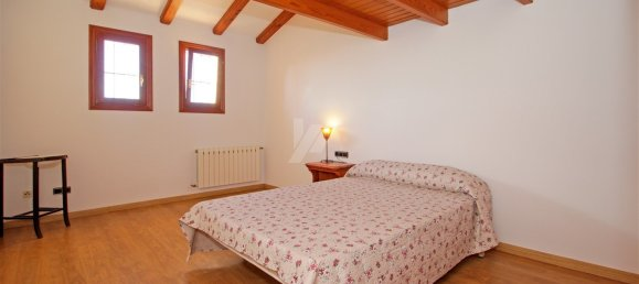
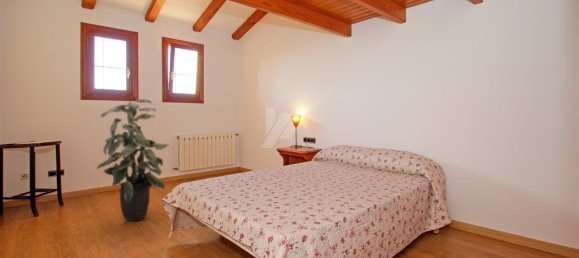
+ indoor plant [96,98,170,222]
